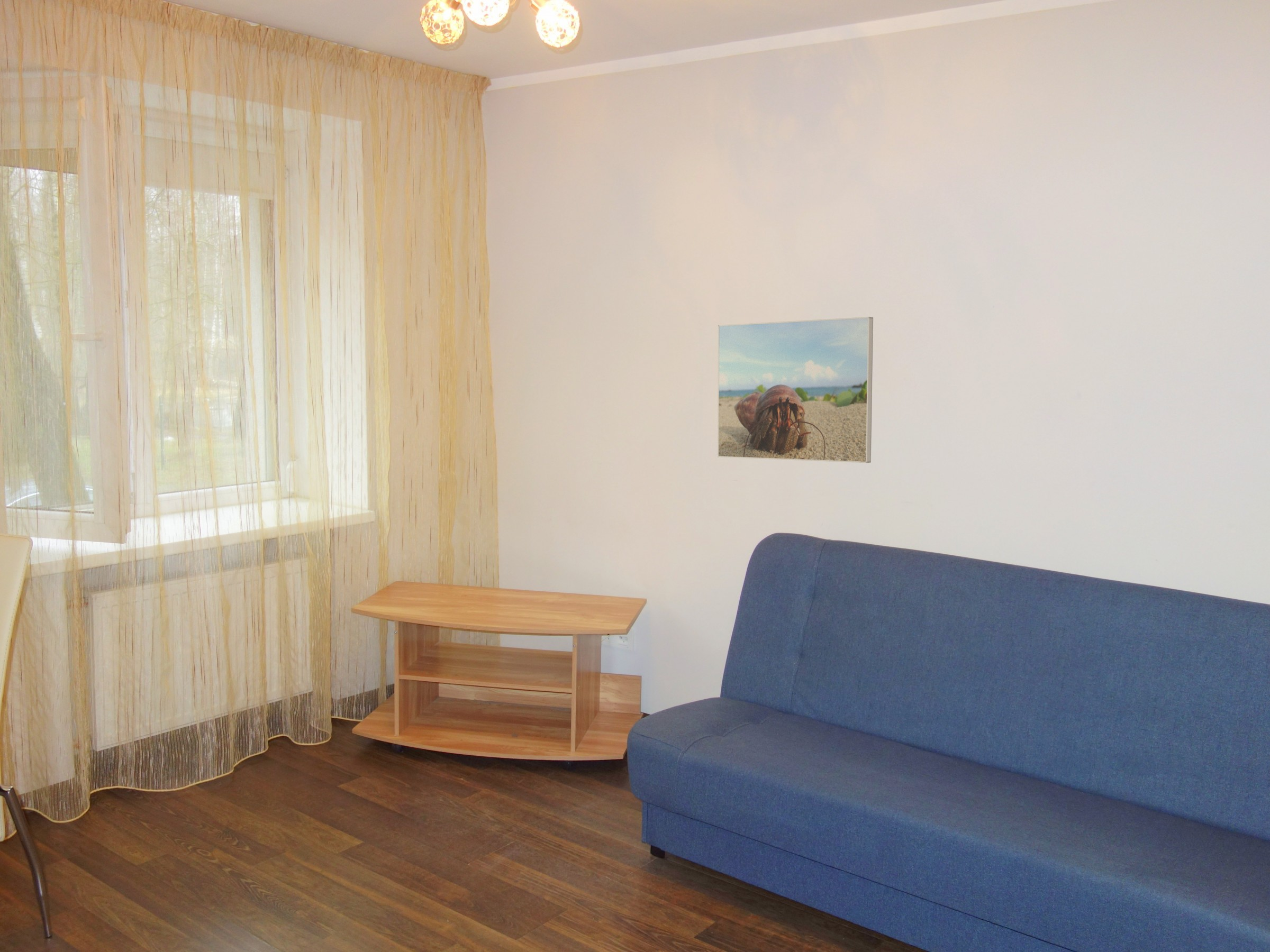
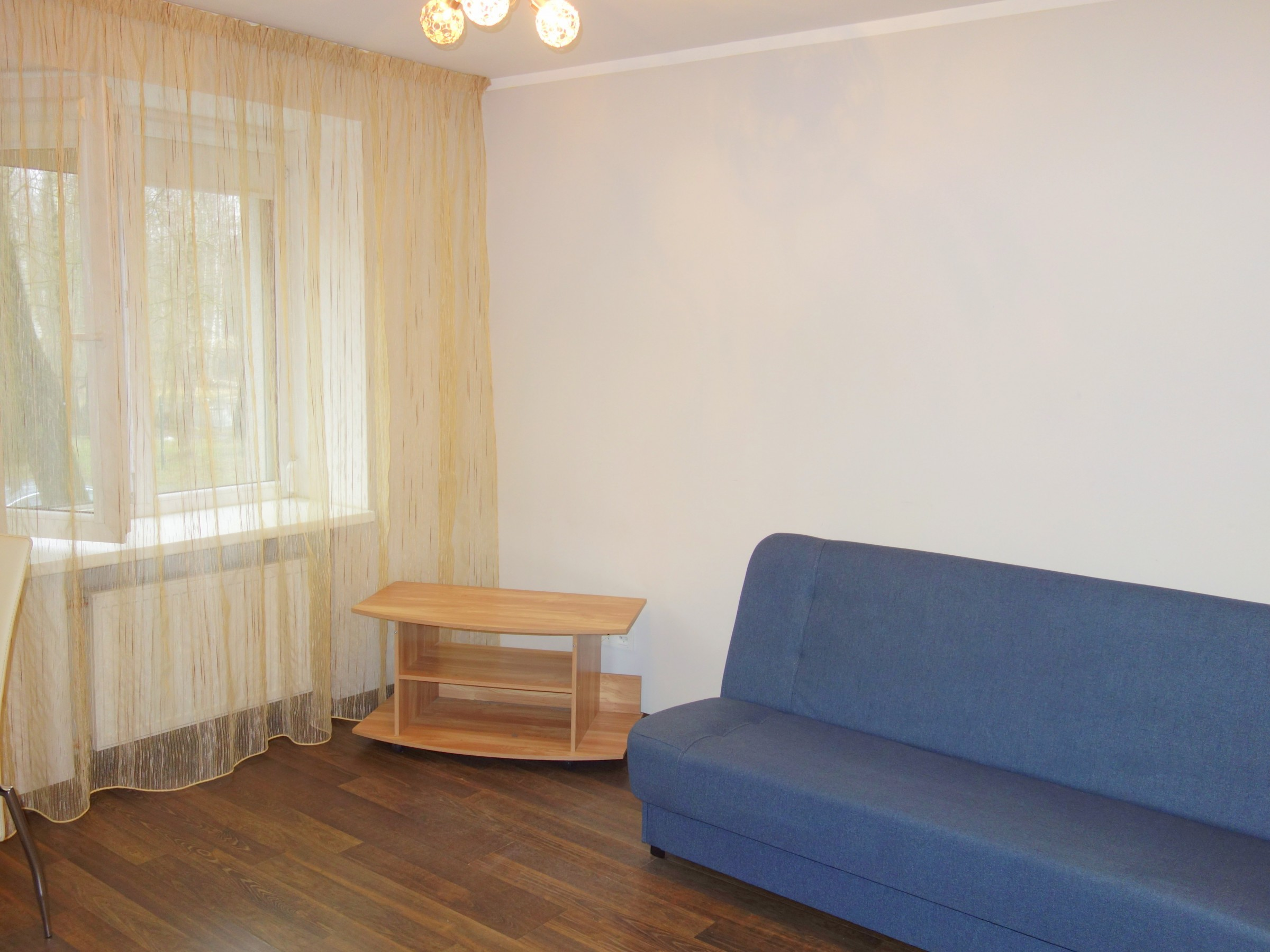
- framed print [717,316,874,463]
